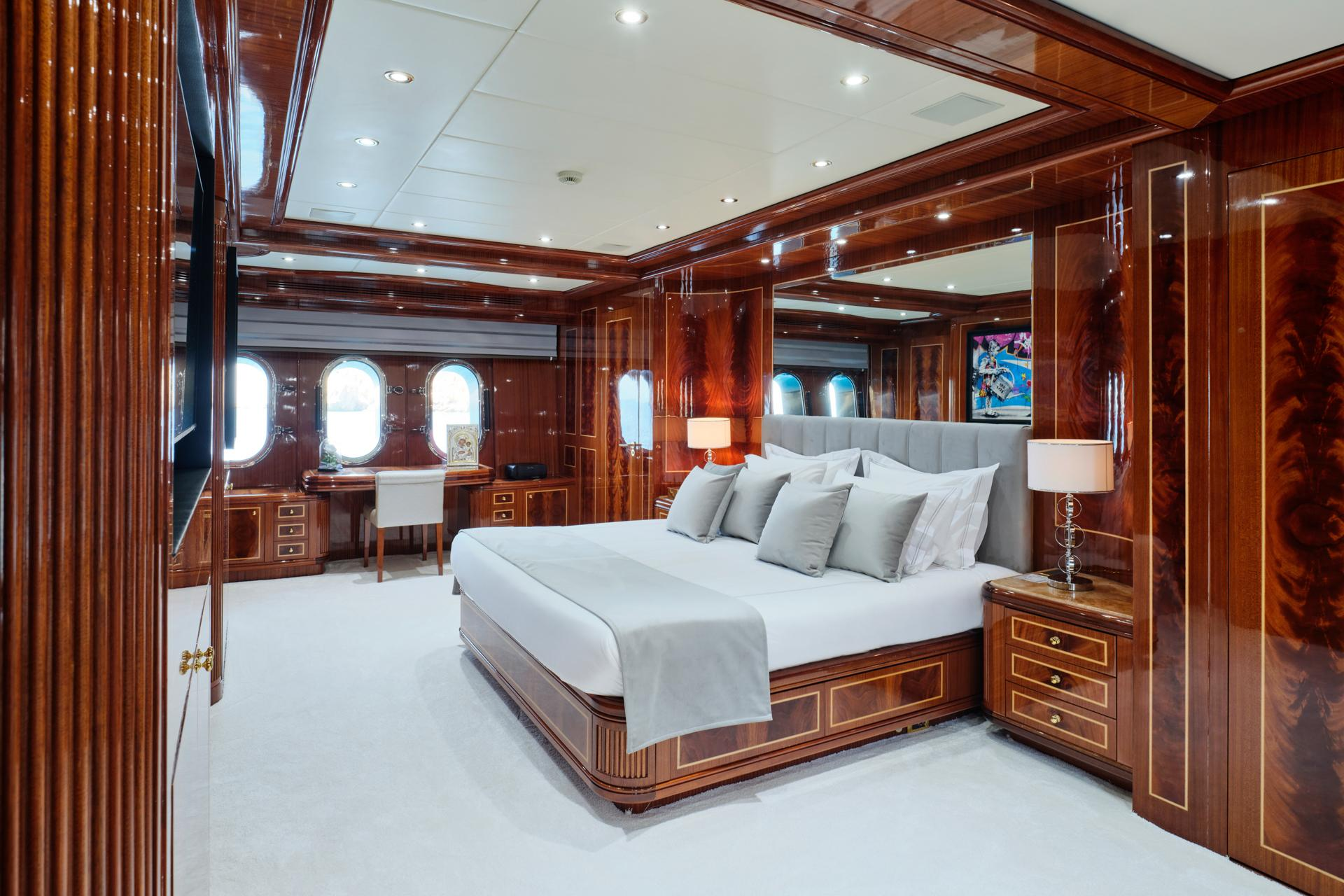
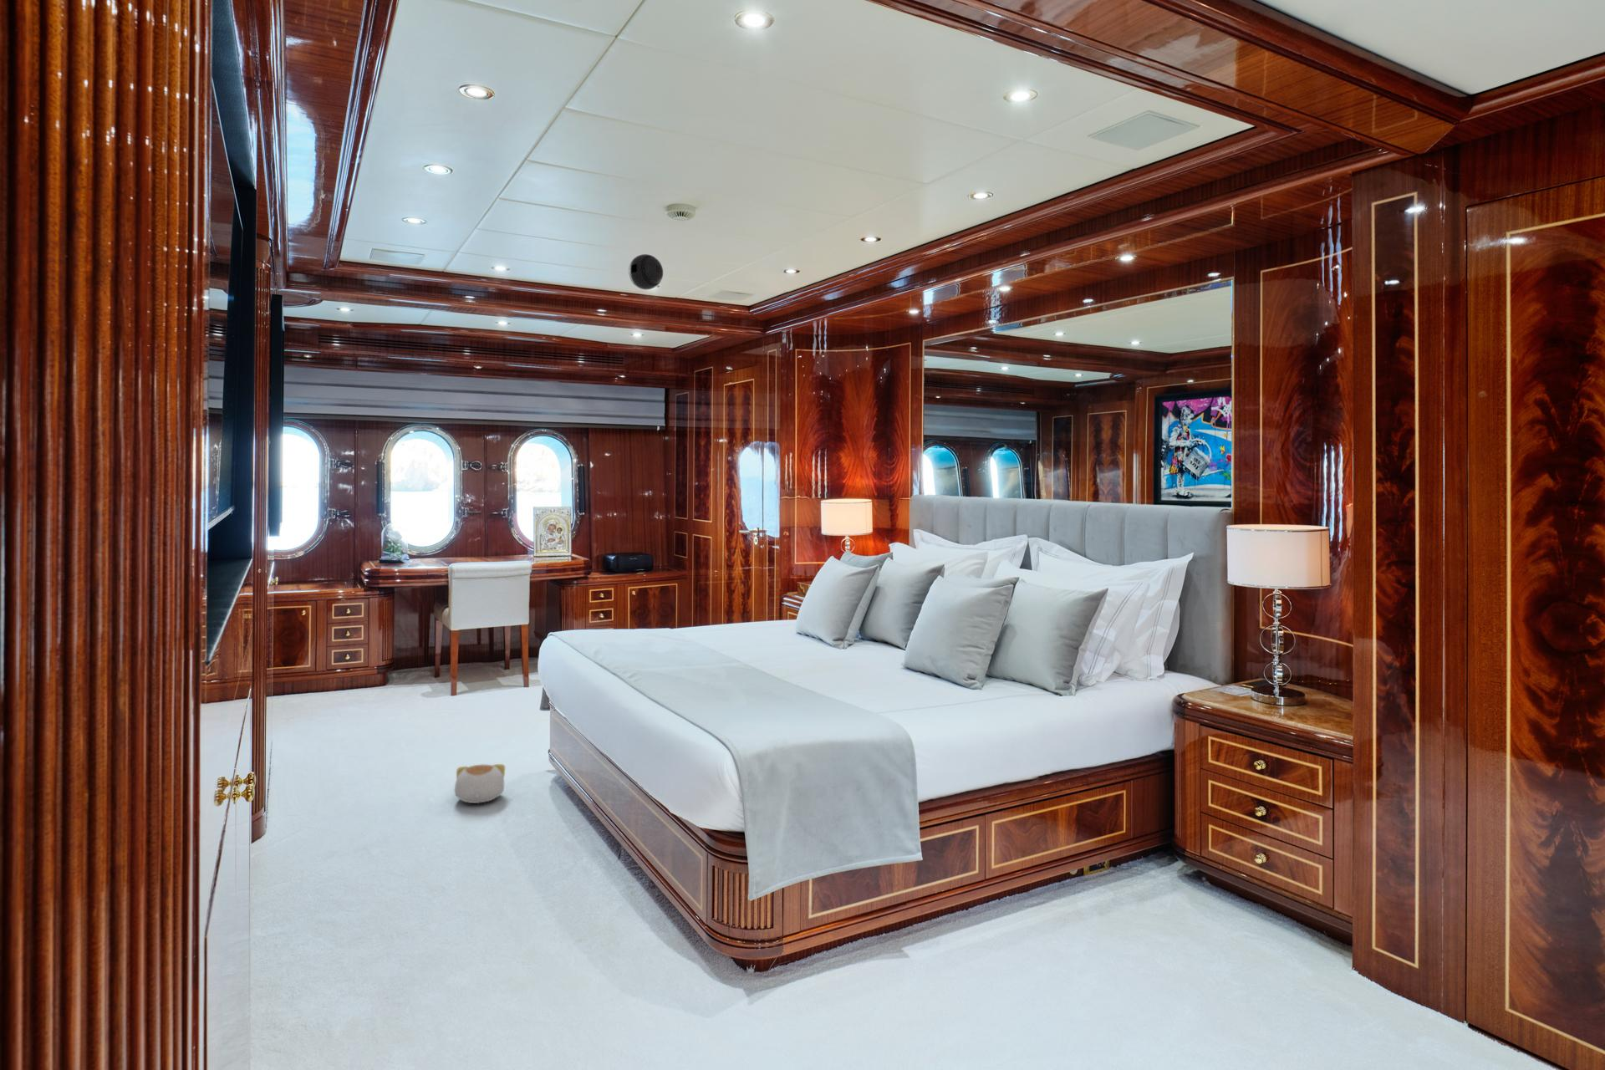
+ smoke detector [628,253,664,290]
+ plush toy [454,763,505,804]
